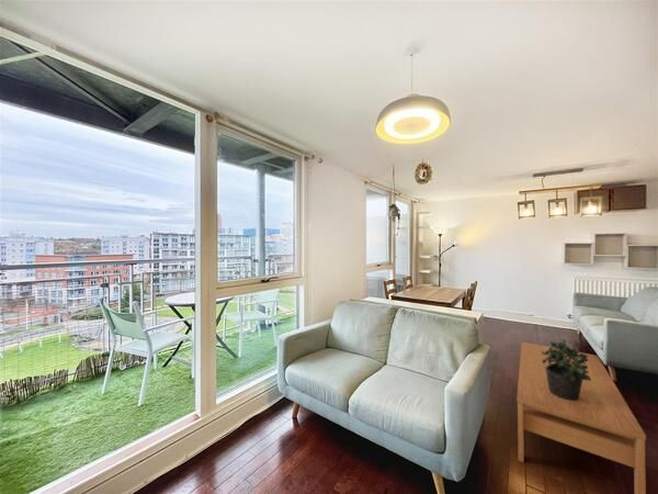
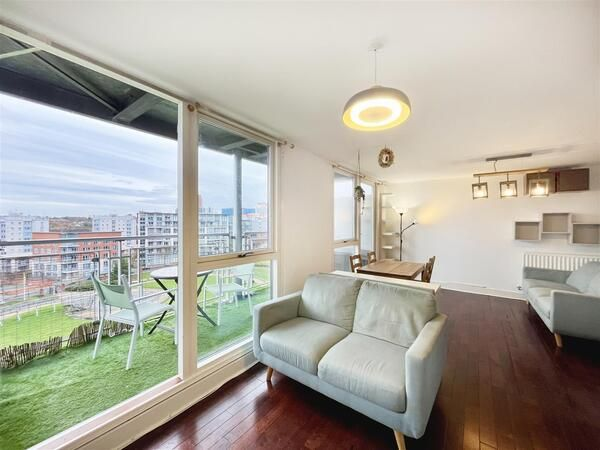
- coffee table [515,341,647,494]
- potted plant [542,338,591,401]
